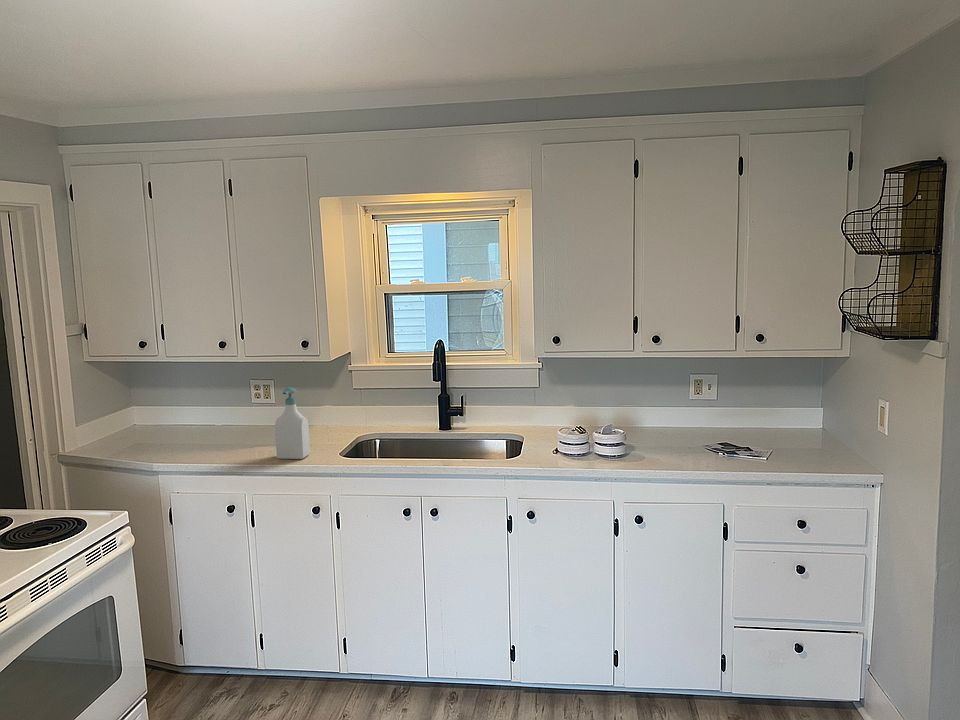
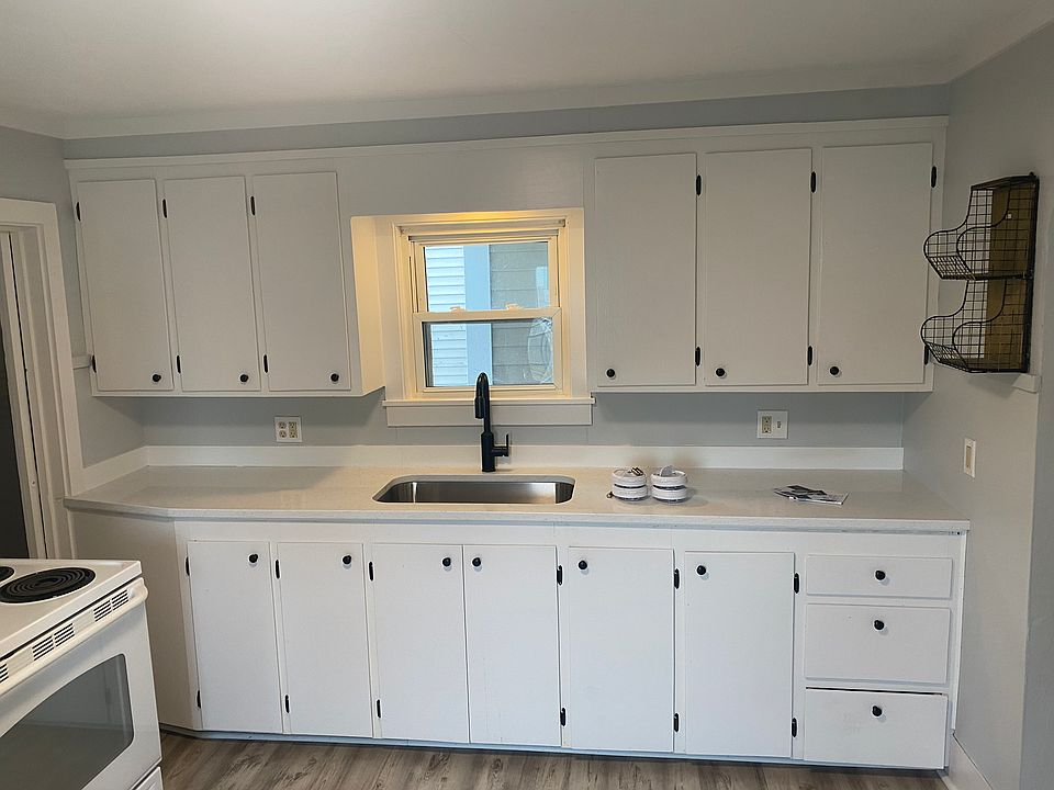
- soap bottle [274,387,311,460]
